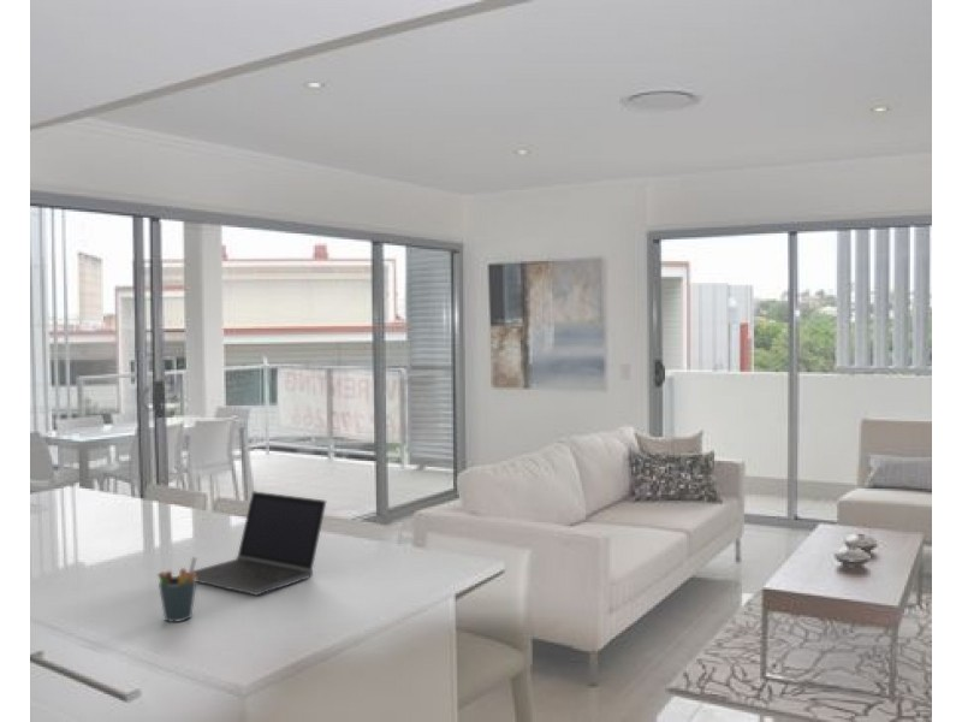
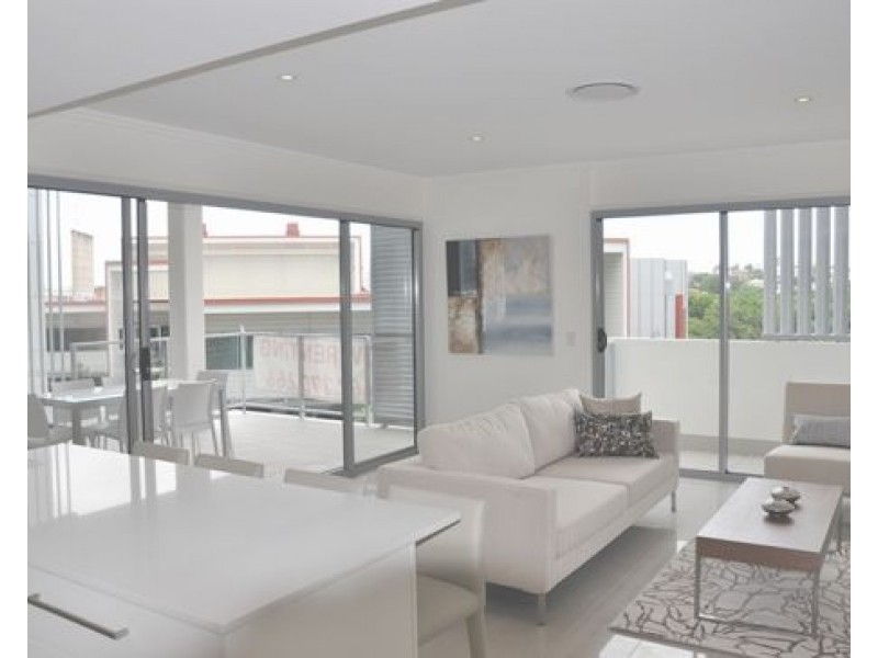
- pen holder [156,556,198,623]
- laptop computer [186,490,327,597]
